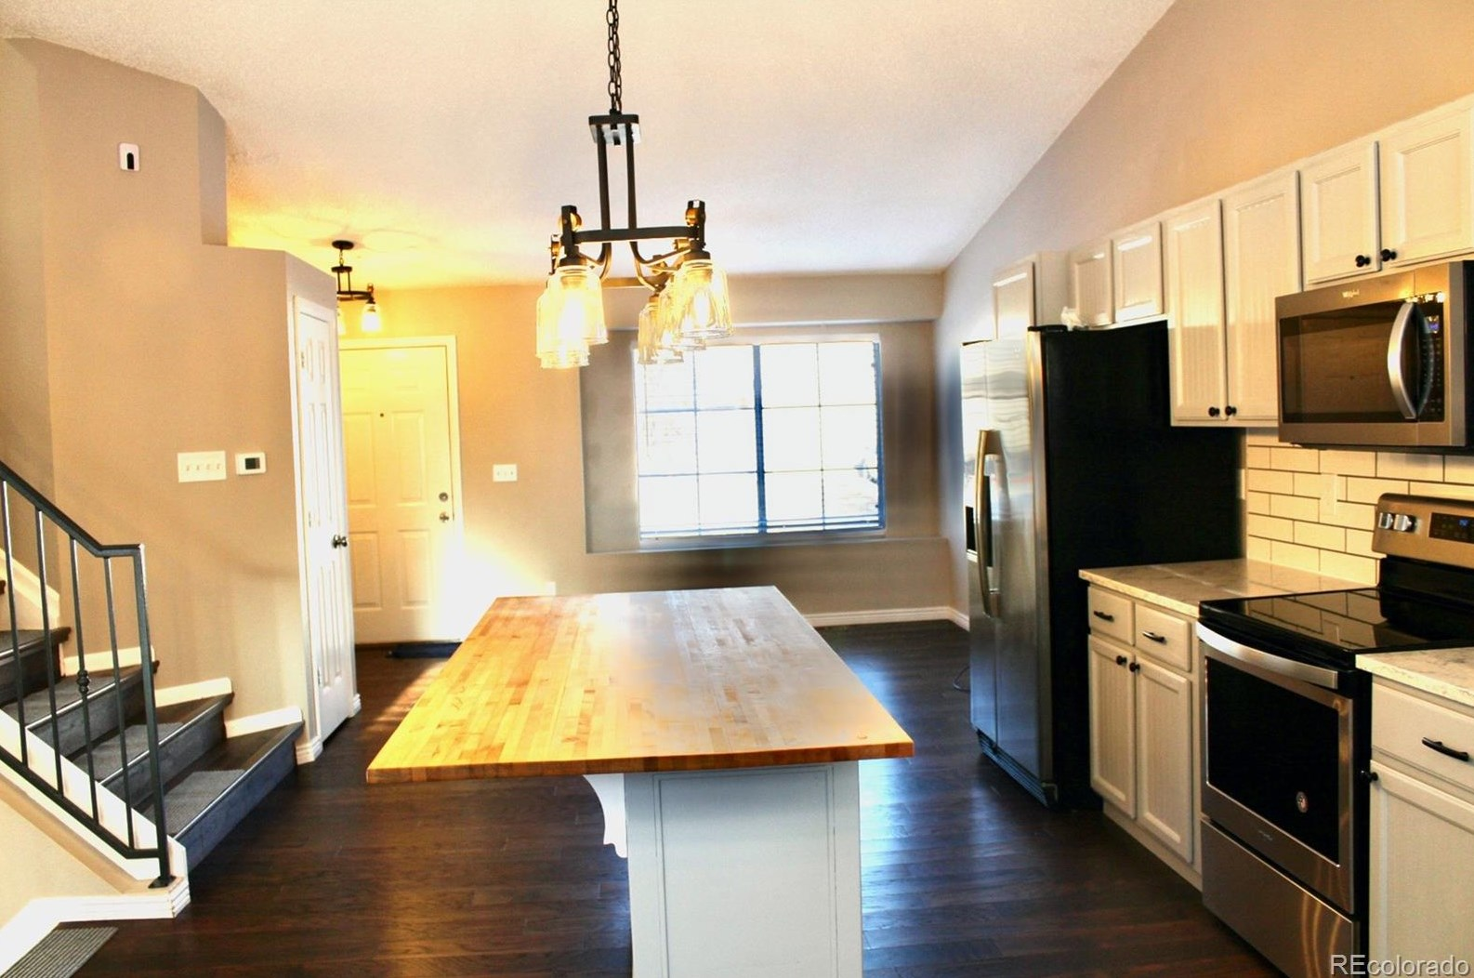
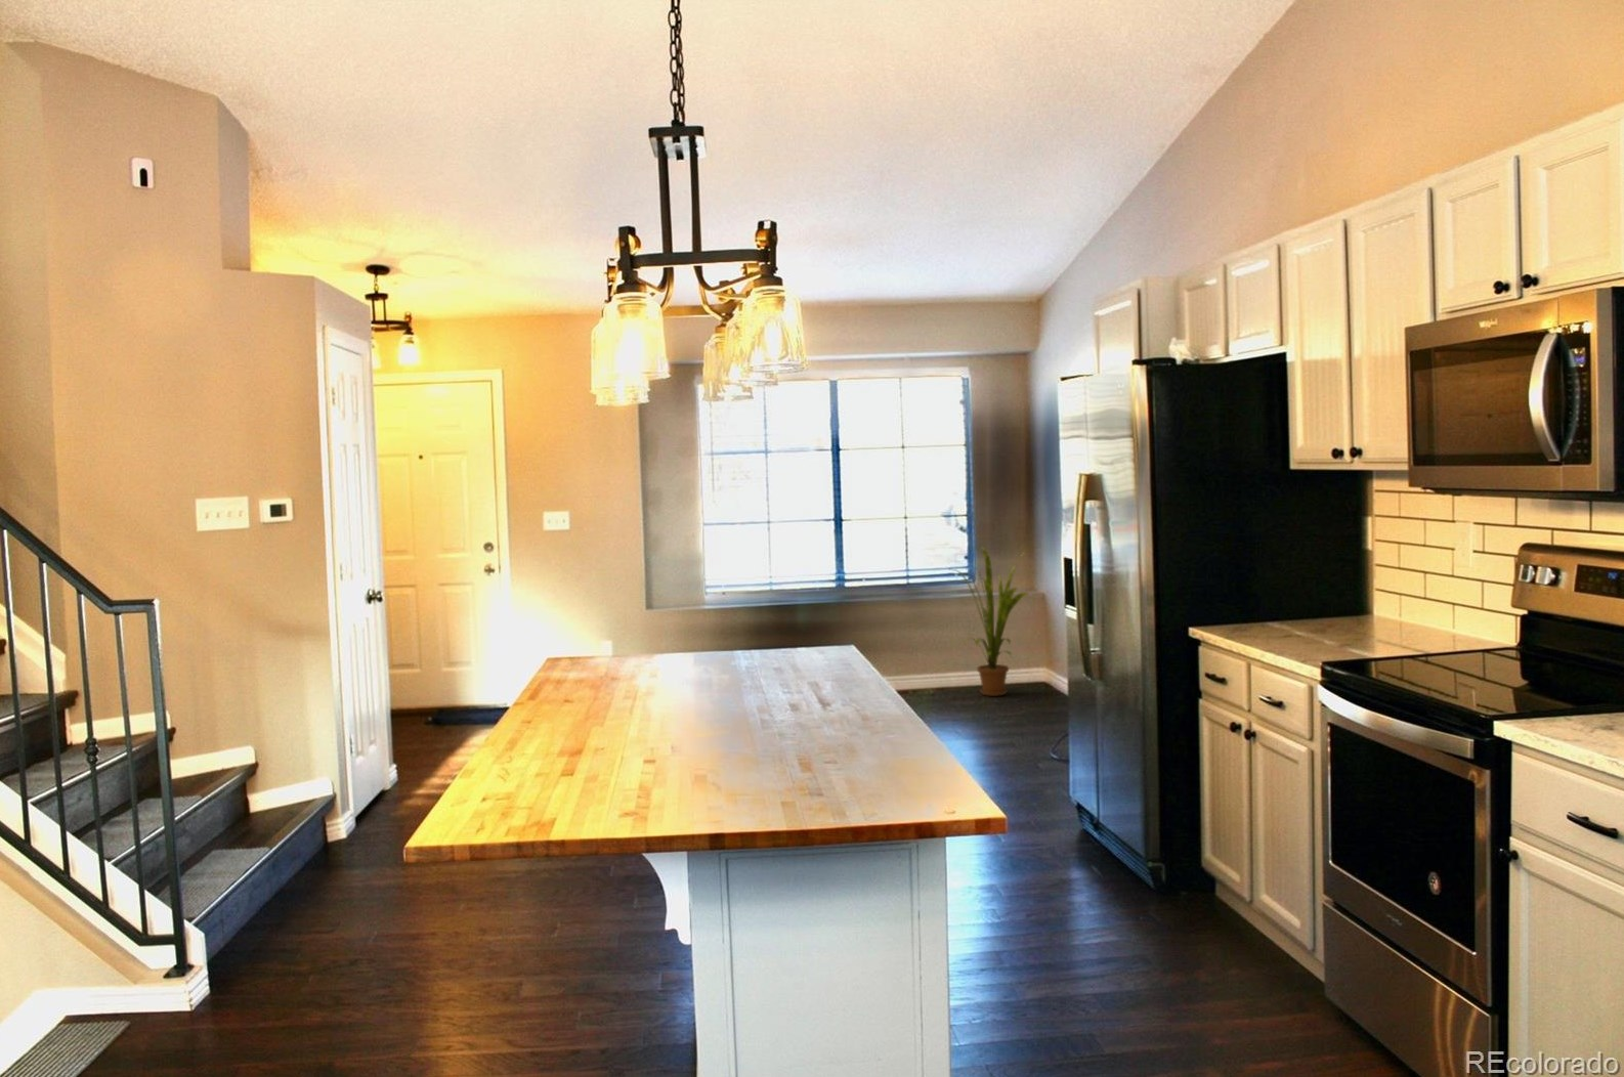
+ house plant [950,546,1029,697]
